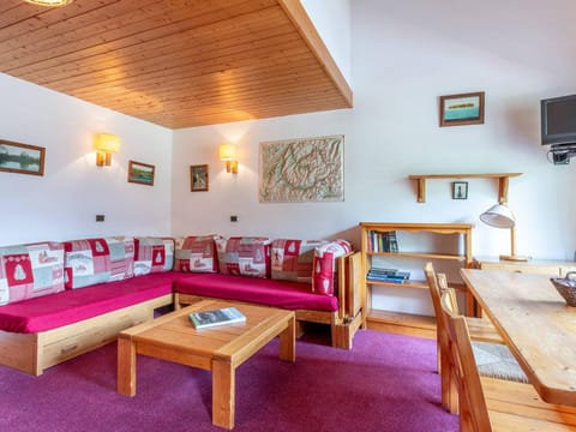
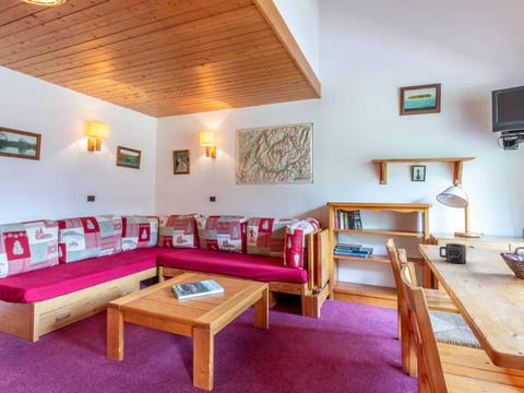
+ cup [439,242,467,264]
